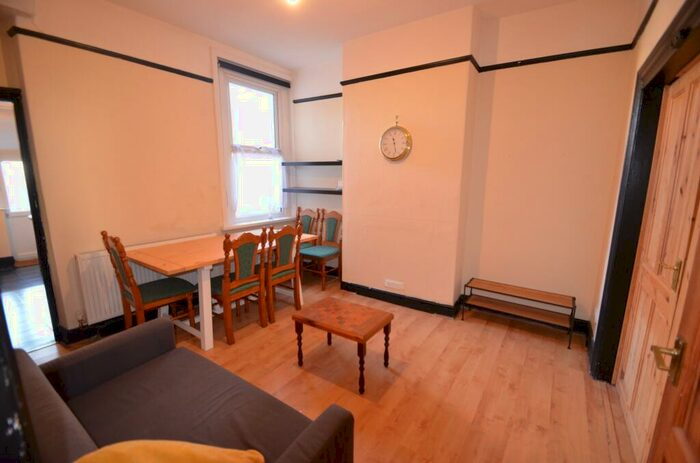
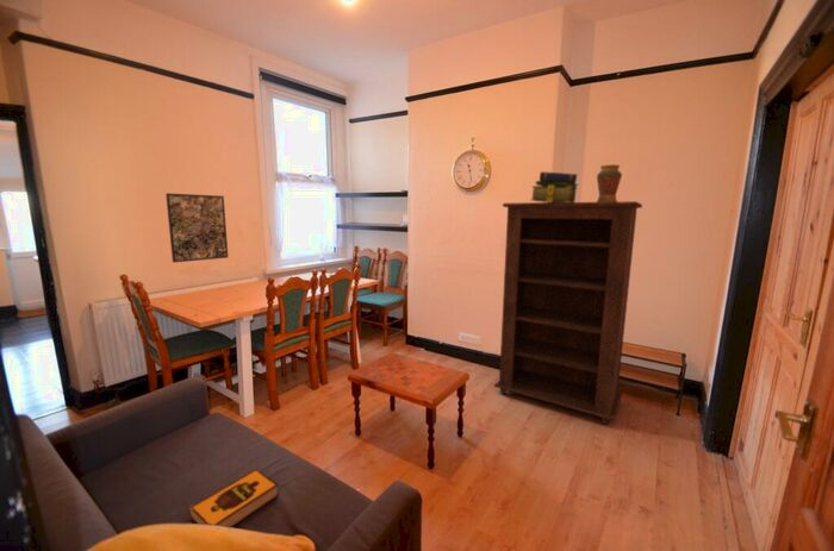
+ stack of books [529,170,579,202]
+ bookshelf [493,200,643,426]
+ hardback book [187,467,280,528]
+ decorative vase [596,163,623,202]
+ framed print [164,192,229,264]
